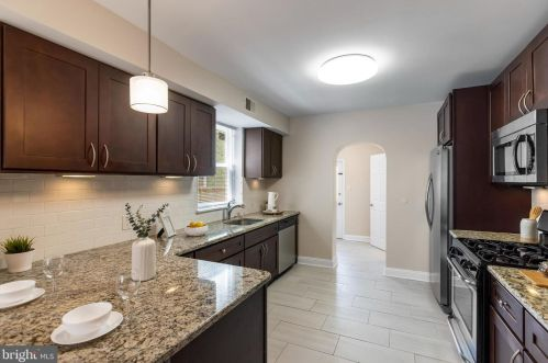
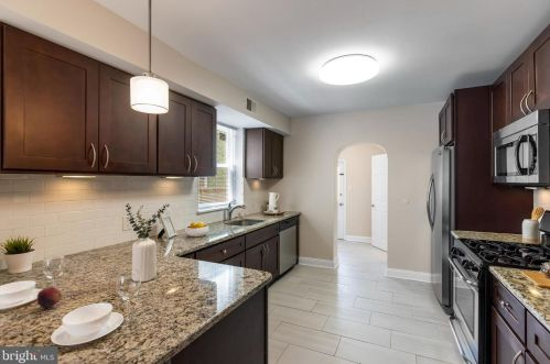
+ fruit [36,286,63,309]
